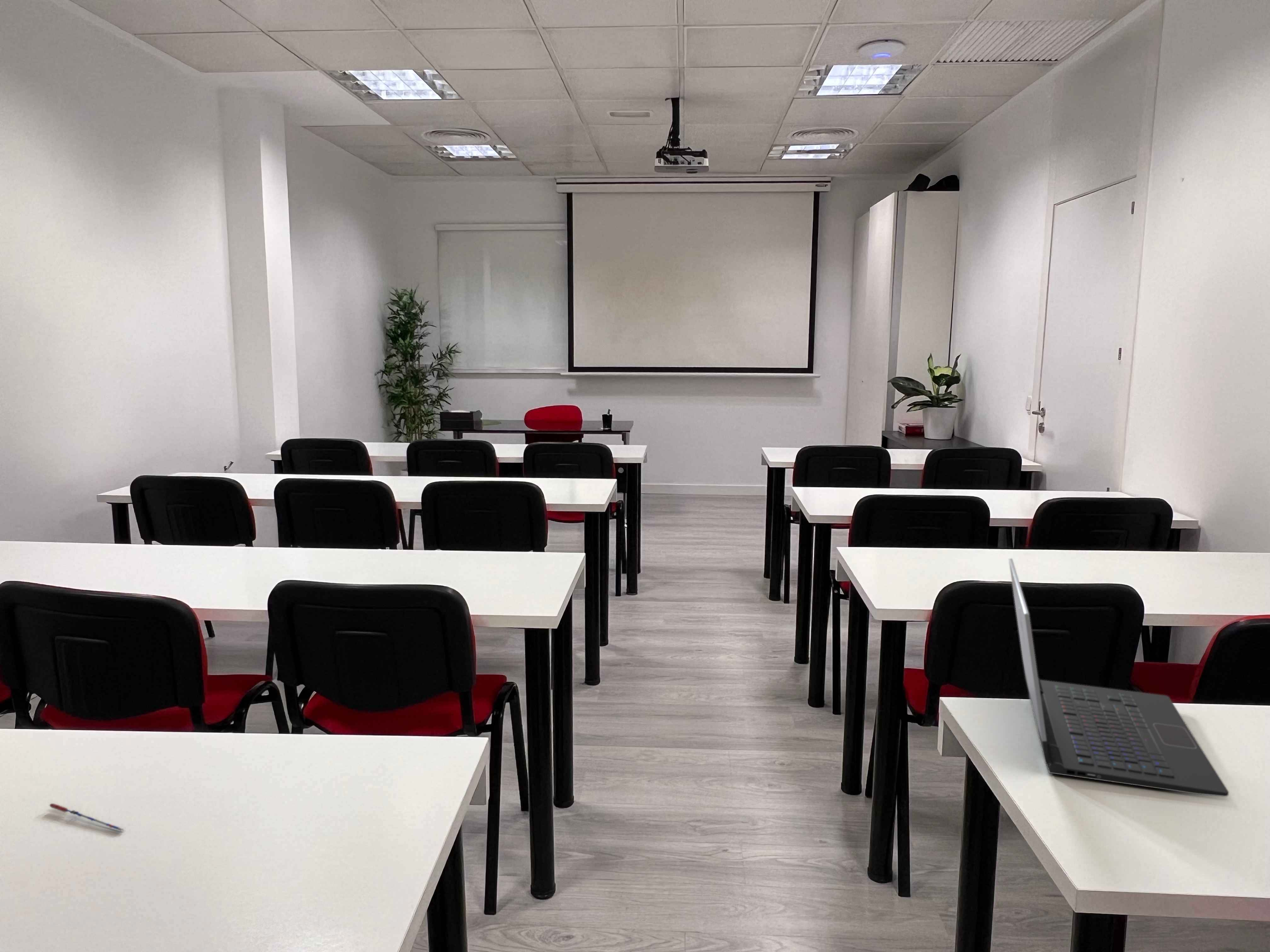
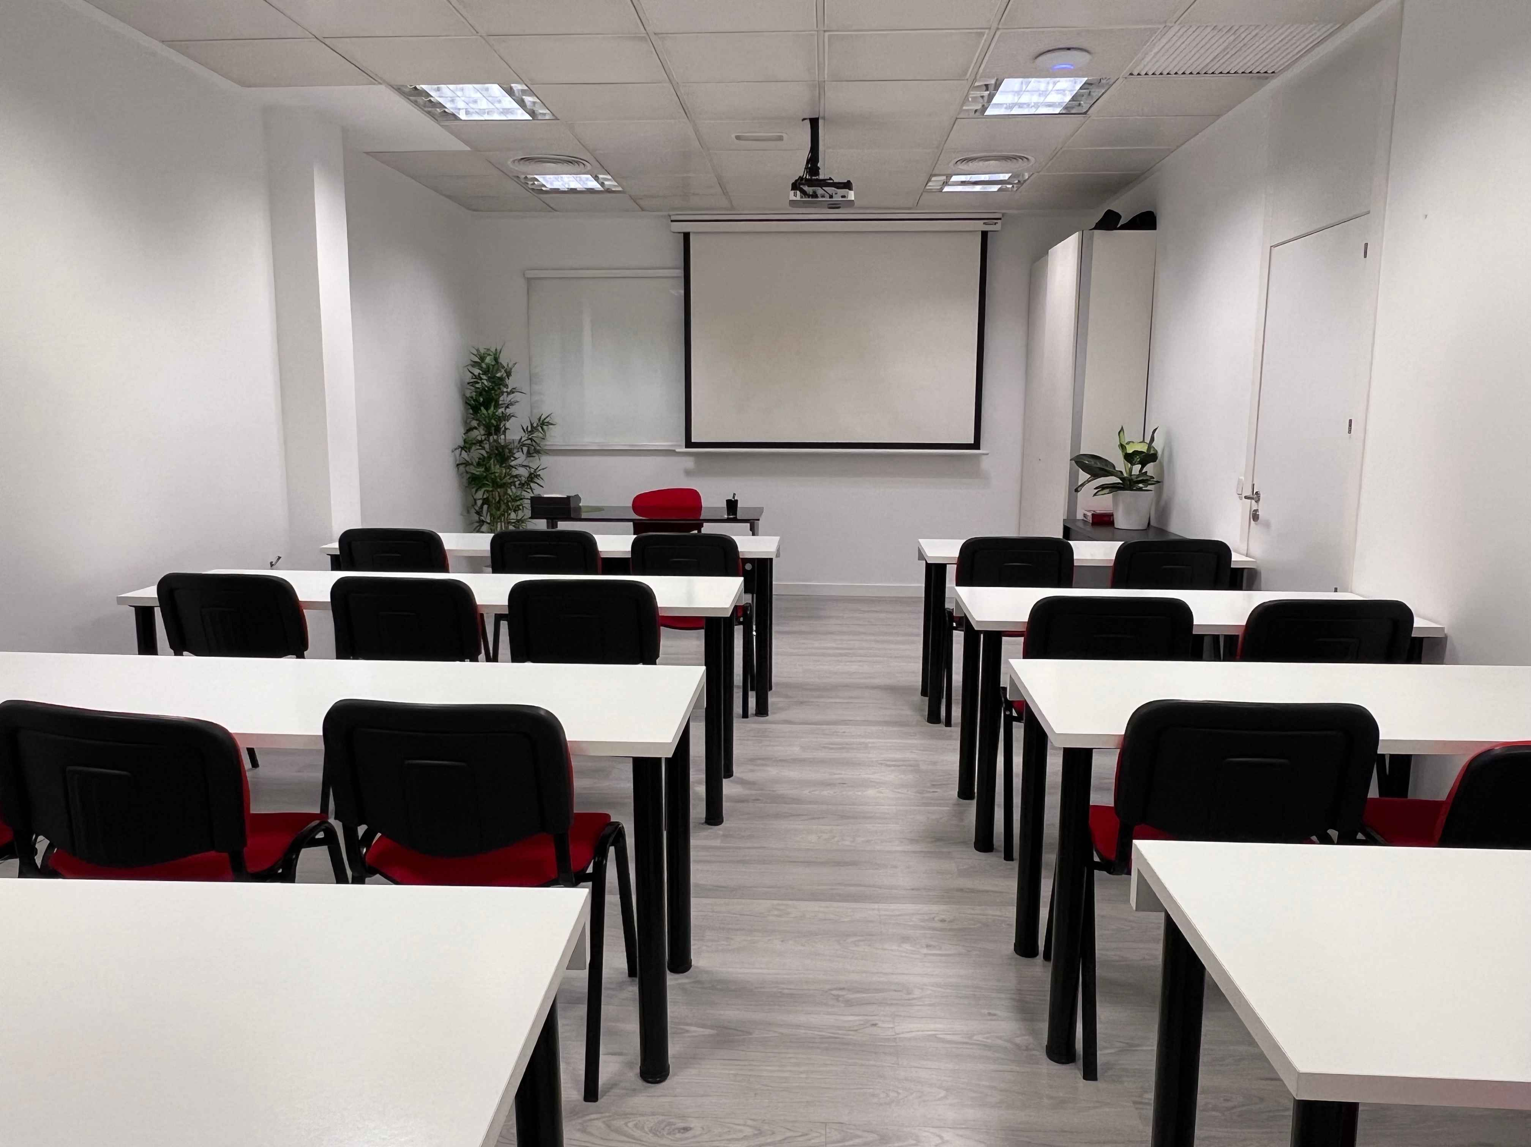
- pen [49,803,124,831]
- laptop computer [1009,558,1229,797]
